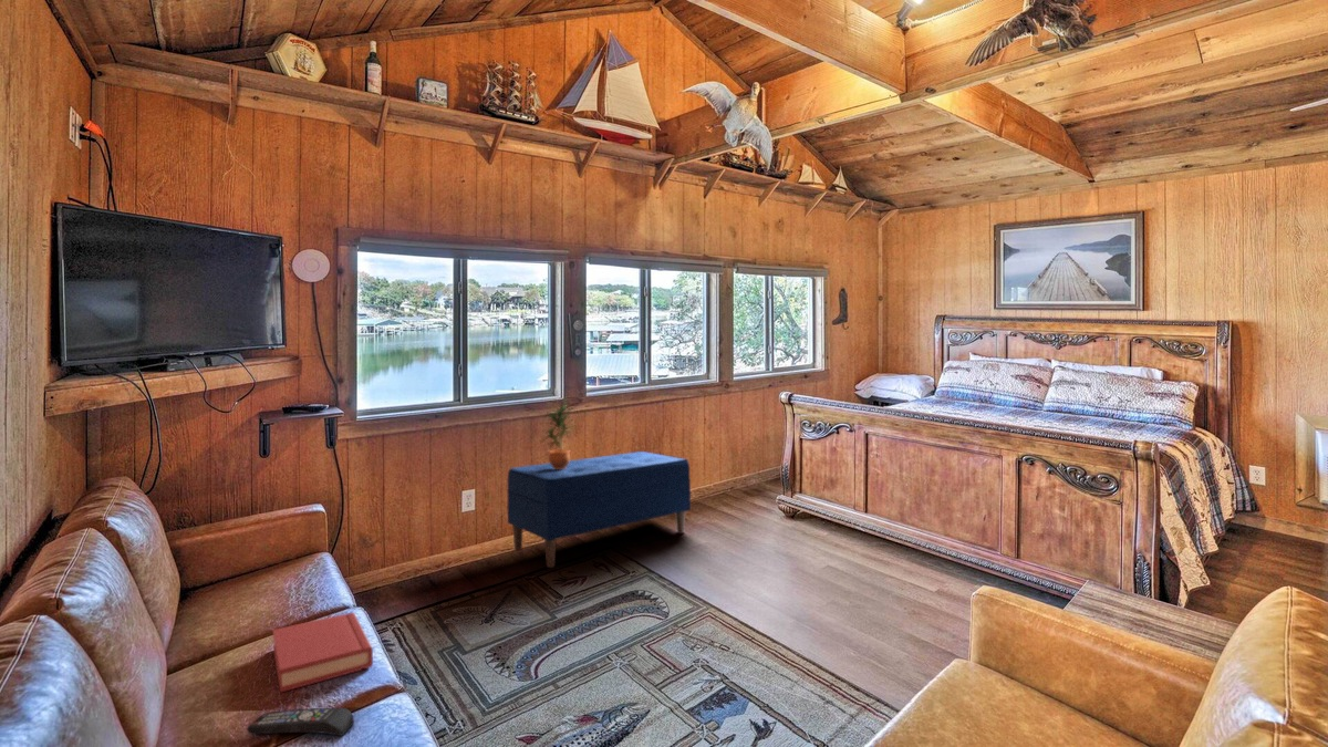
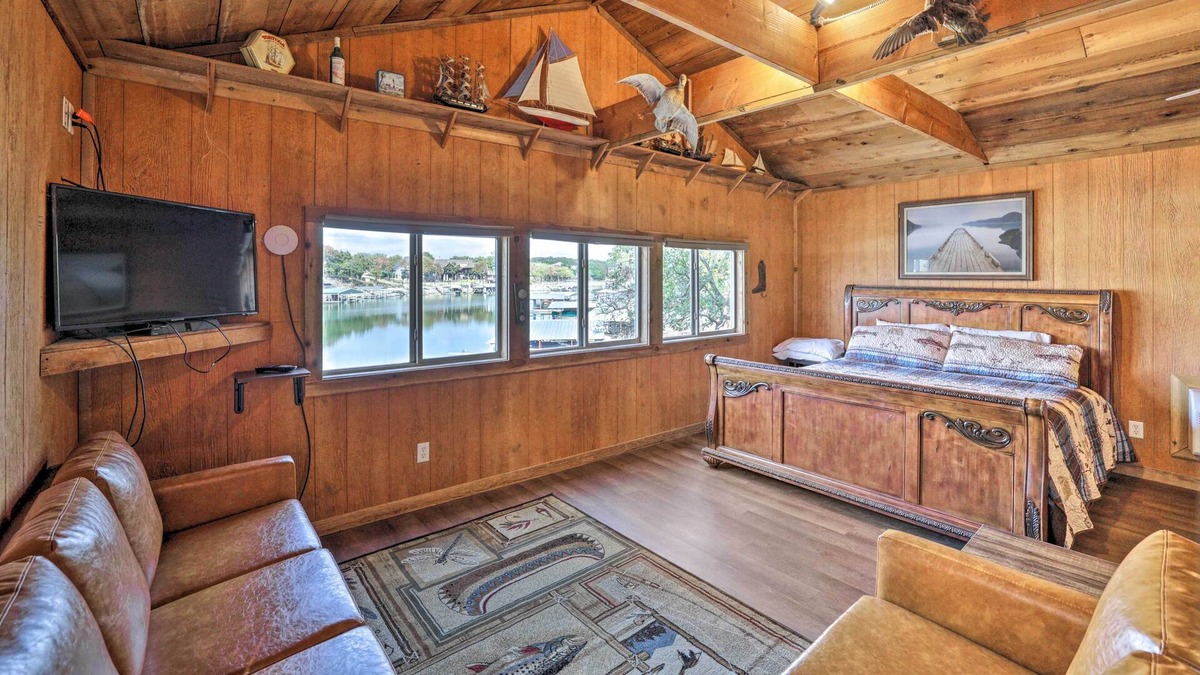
- remote control [246,707,355,737]
- potted plant [540,397,575,469]
- hardback book [272,611,374,694]
- bench [506,450,692,569]
